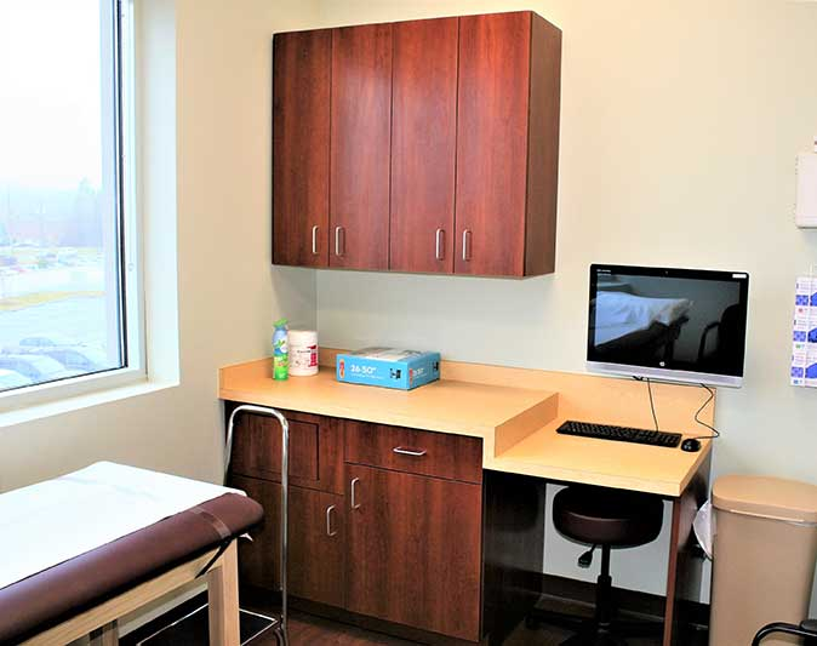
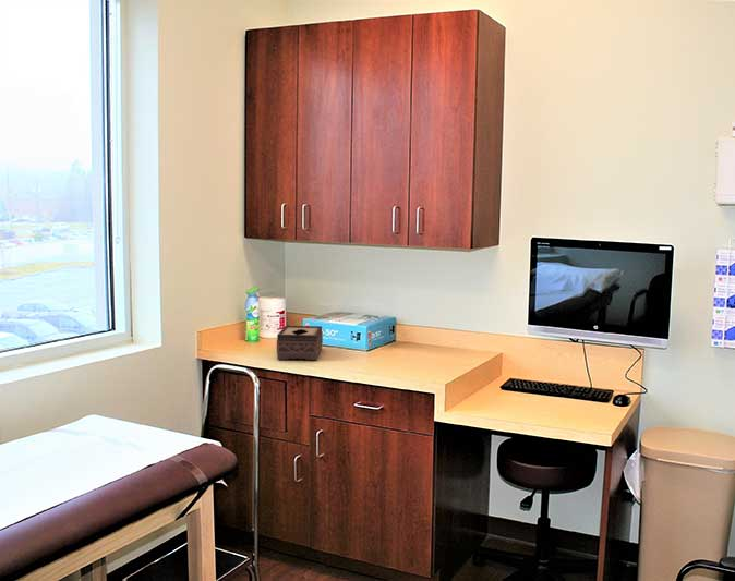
+ tissue box [276,325,324,361]
